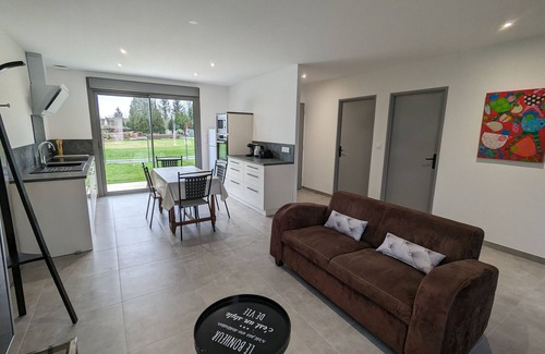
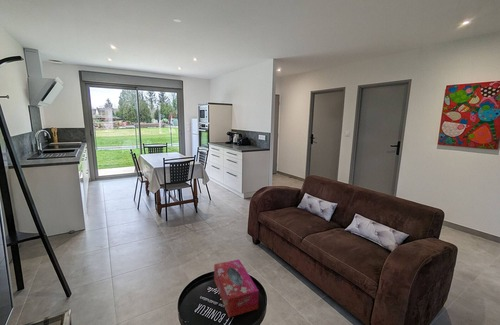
+ tissue box [213,258,260,318]
